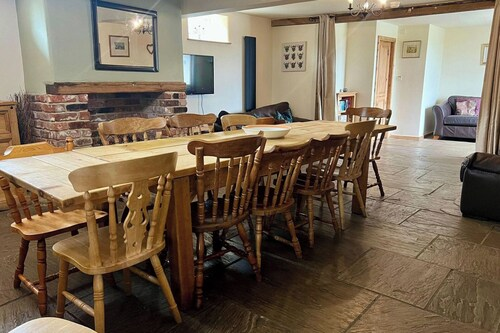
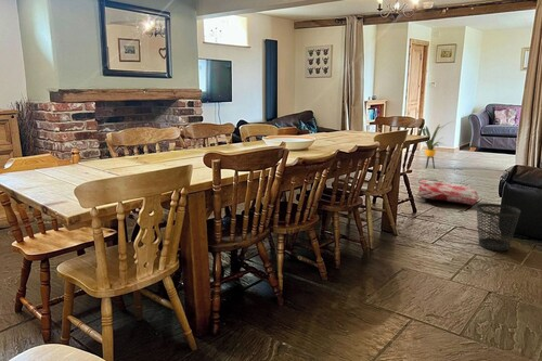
+ house plant [422,120,453,169]
+ wastebasket [476,203,521,252]
+ bag [416,177,480,206]
